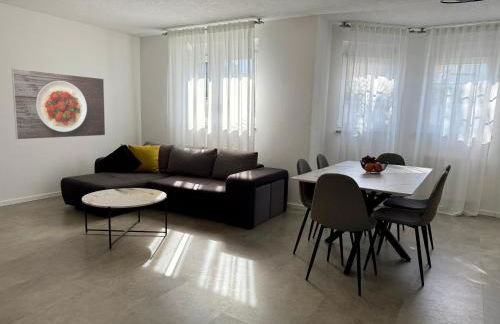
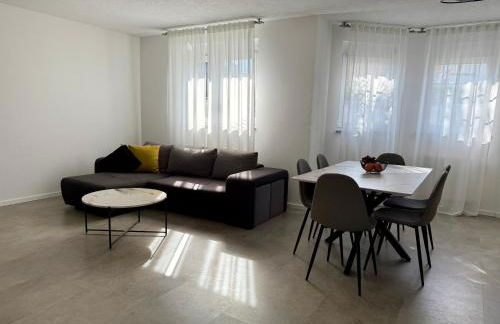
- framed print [11,67,106,141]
